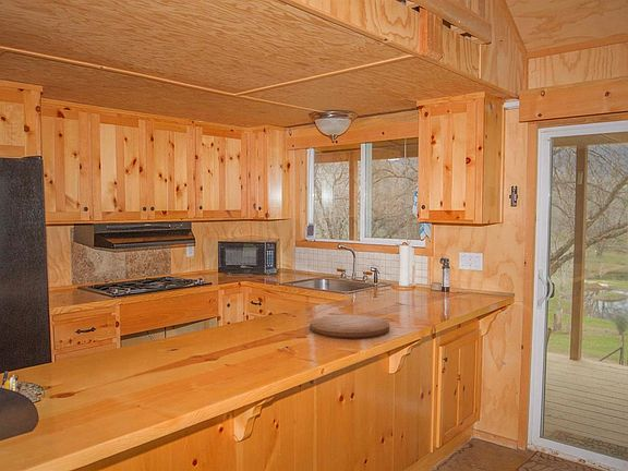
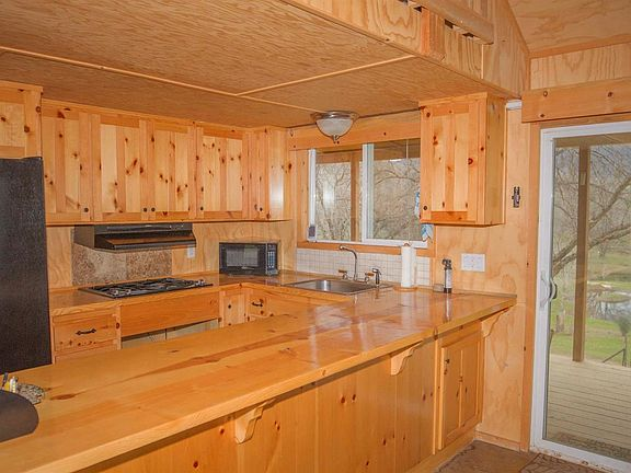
- cutting board [309,314,390,340]
